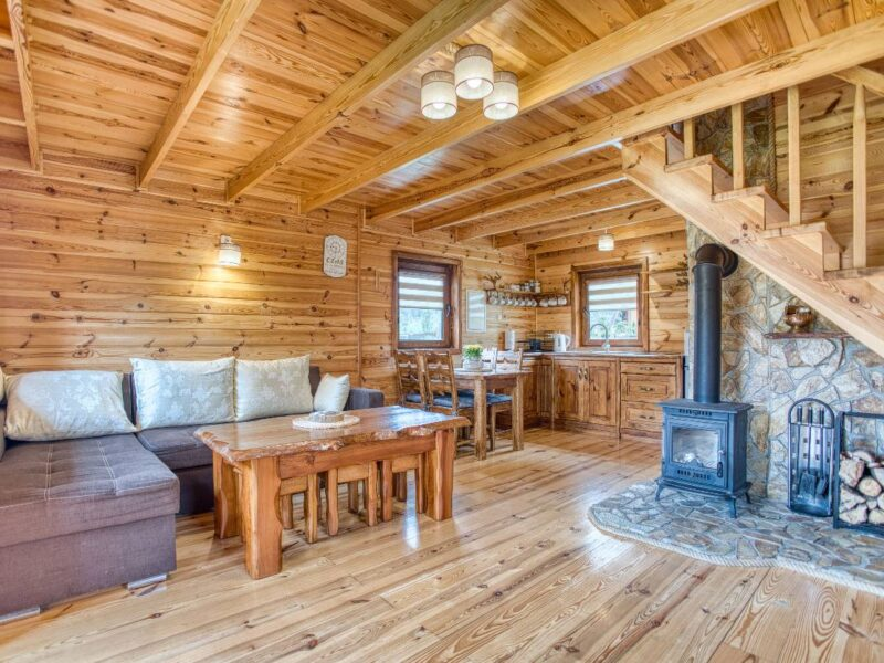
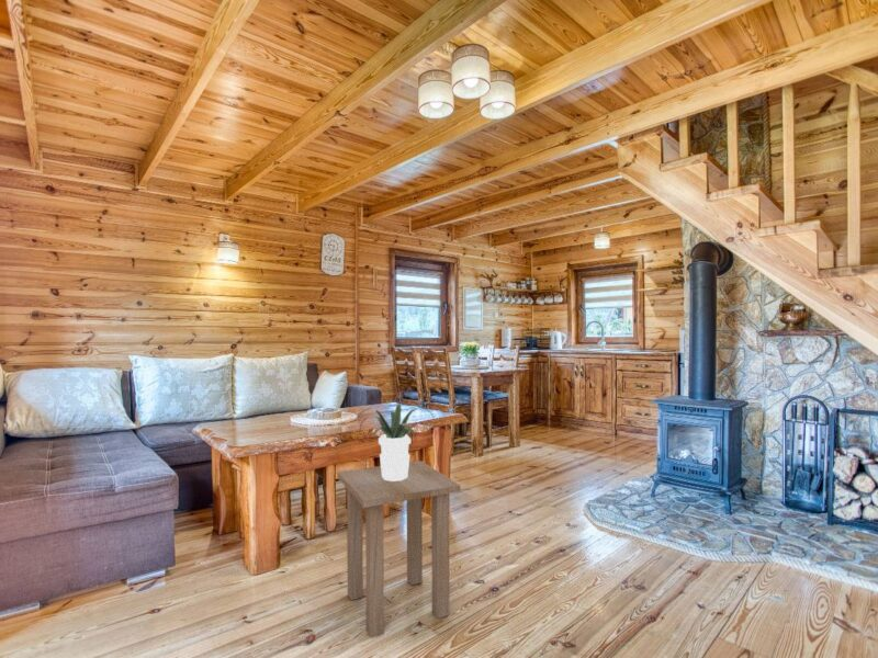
+ potted plant [354,402,435,481]
+ side table [337,460,462,638]
